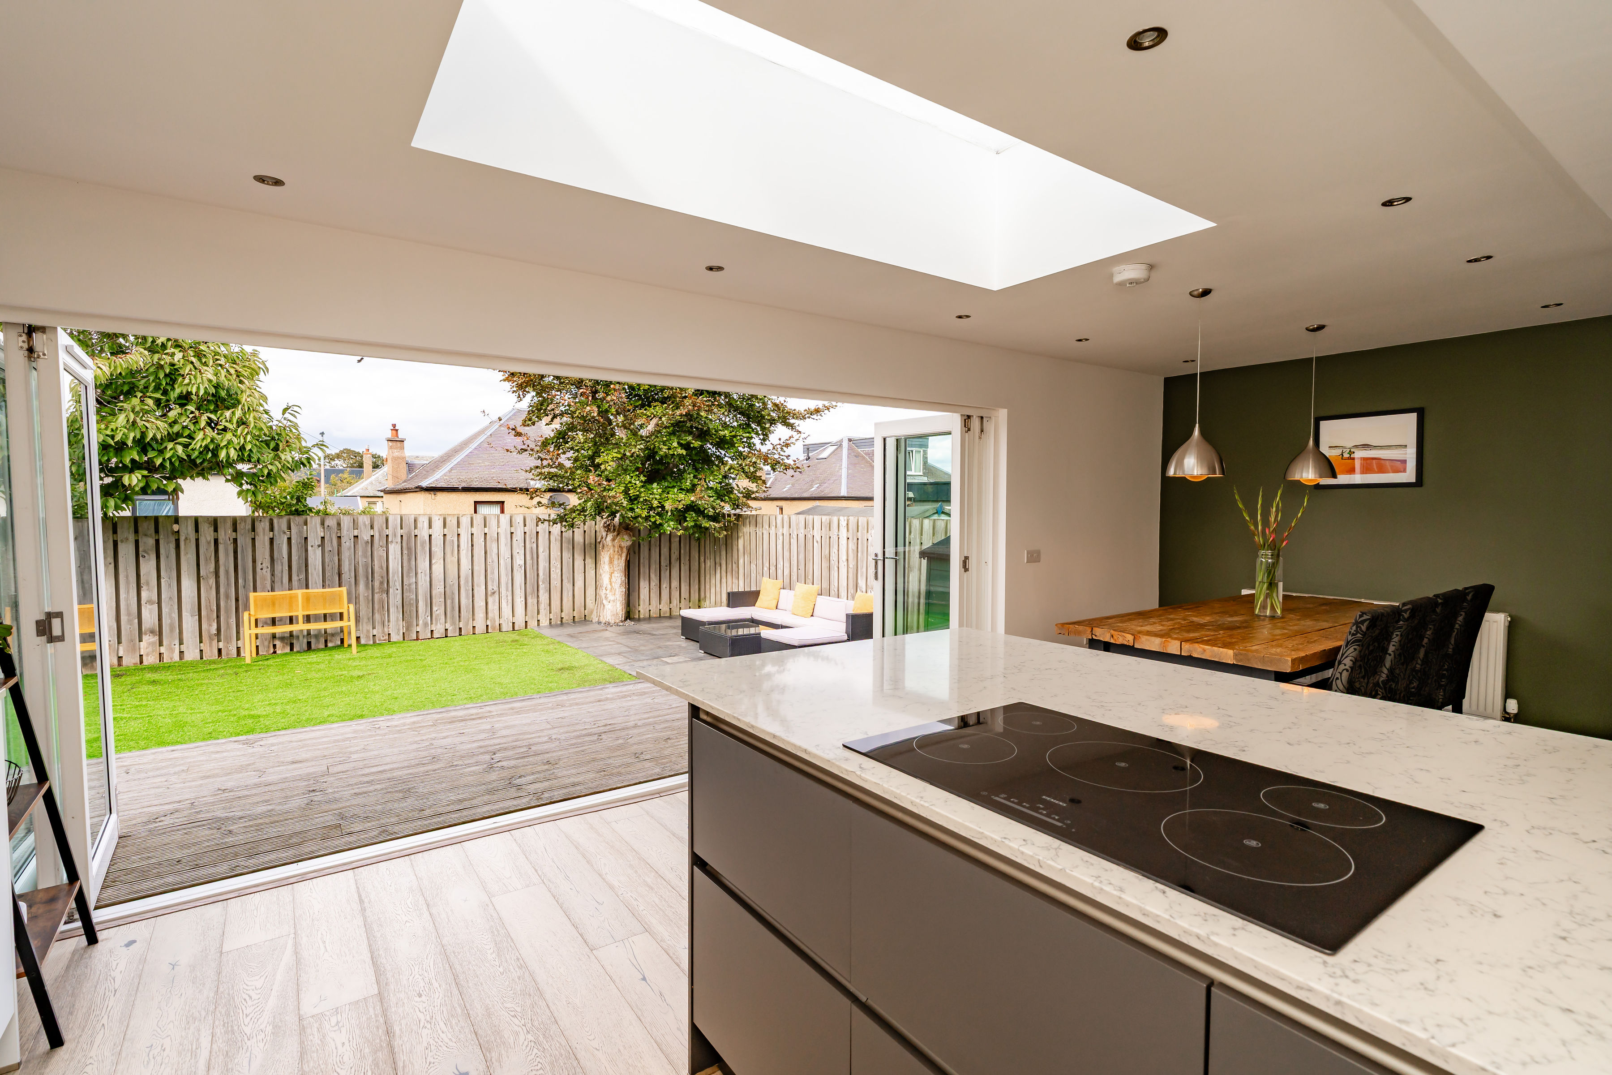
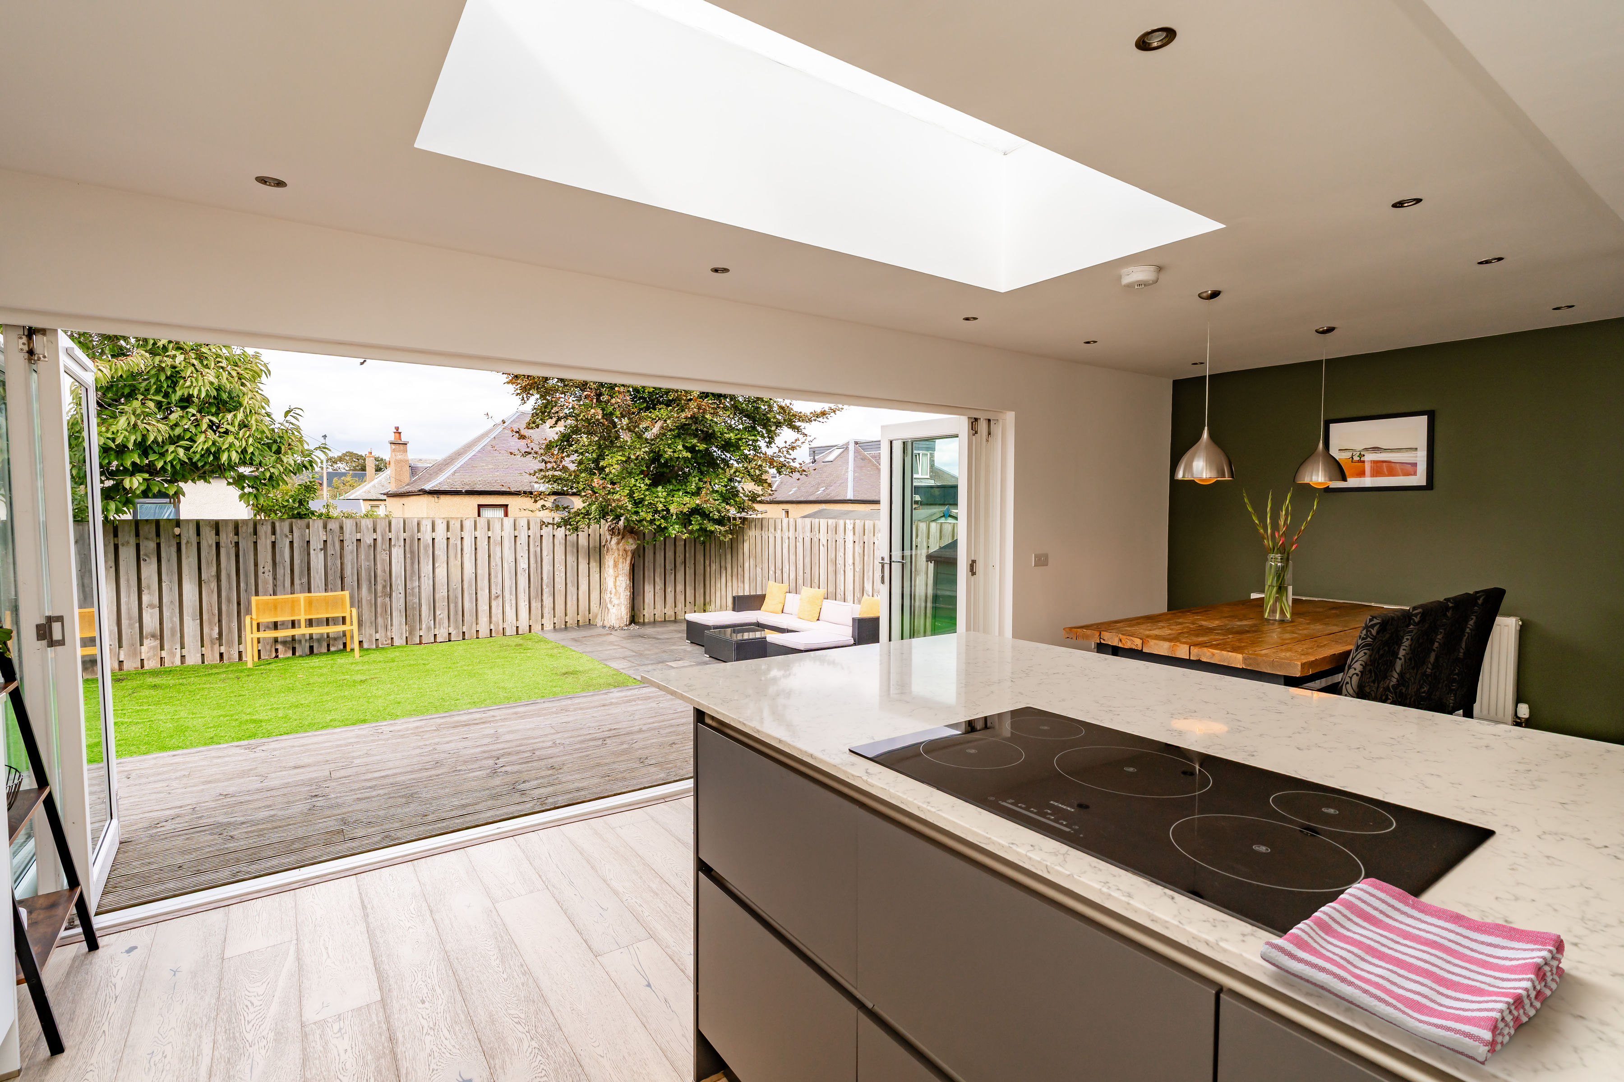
+ dish towel [1260,878,1565,1066]
